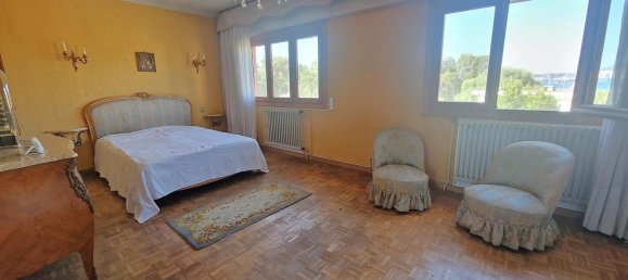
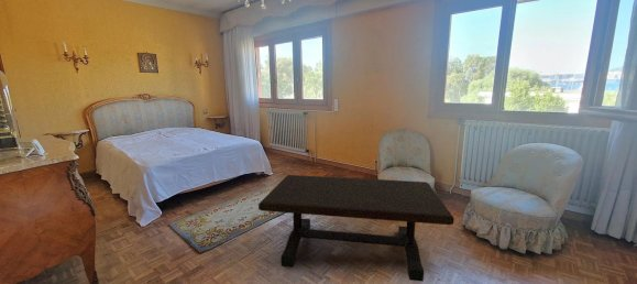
+ coffee table [257,174,455,283]
